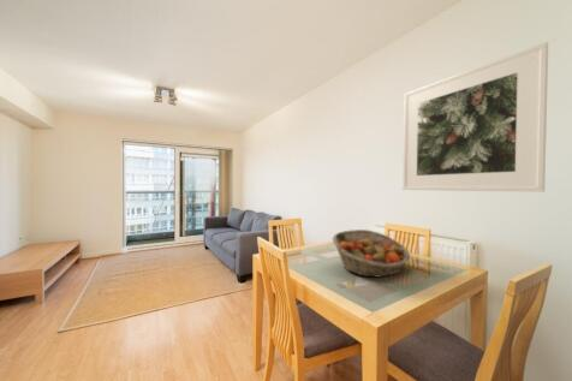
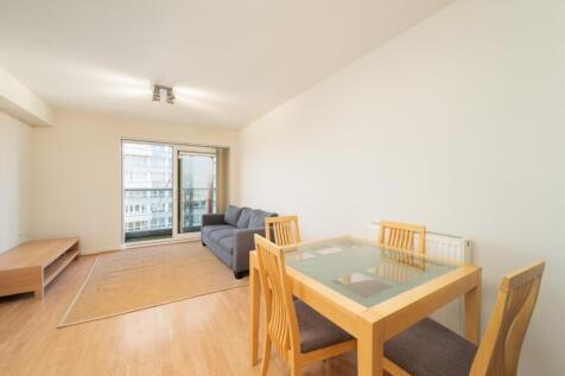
- fruit basket [332,228,411,279]
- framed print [401,41,549,194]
